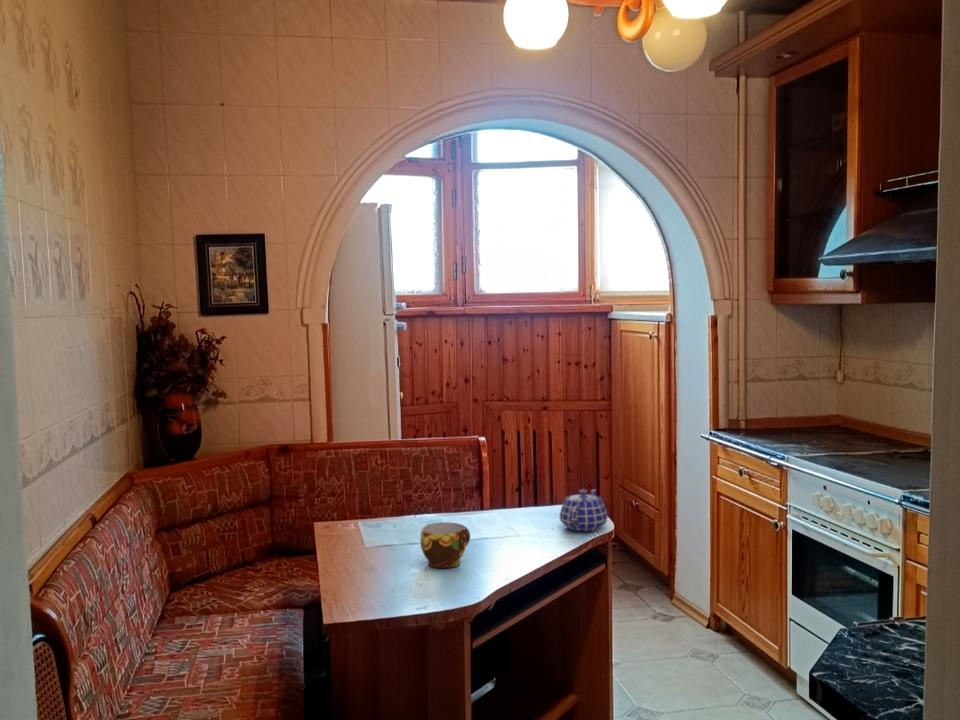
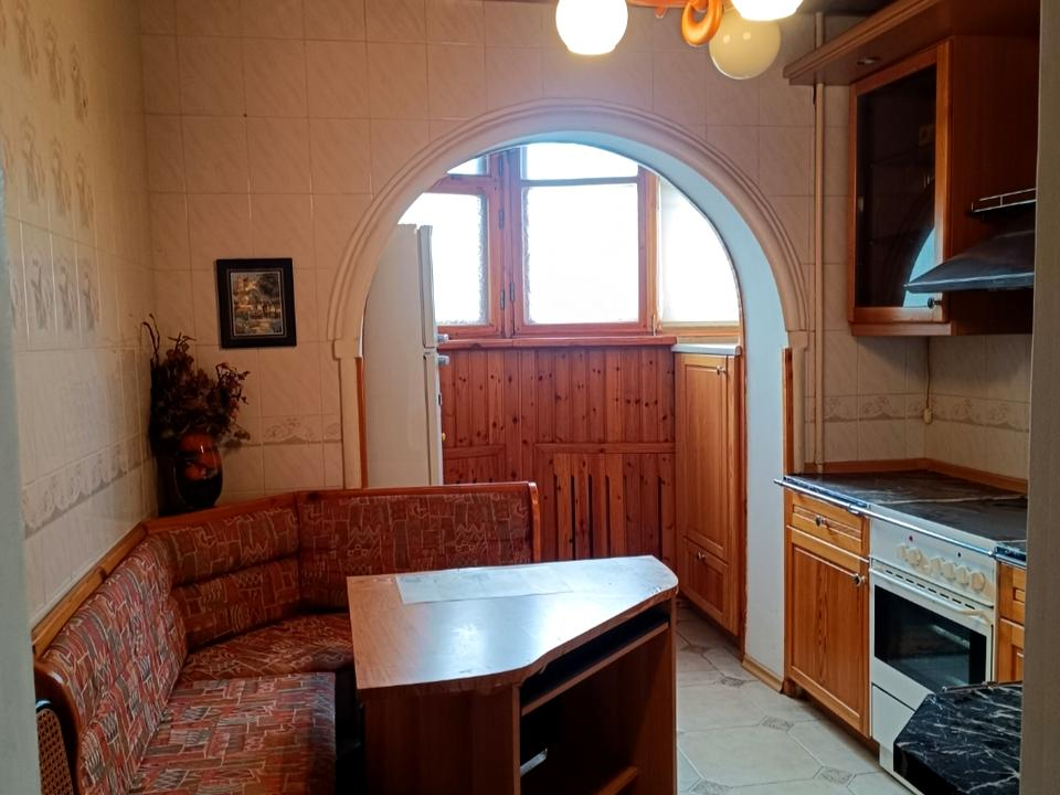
- cup [419,522,471,569]
- teapot [558,488,609,532]
